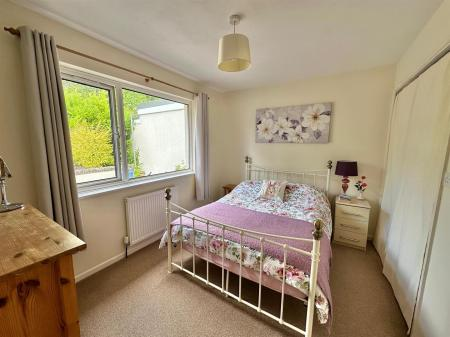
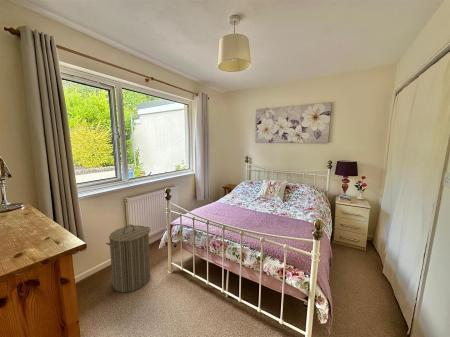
+ laundry hamper [105,224,151,293]
